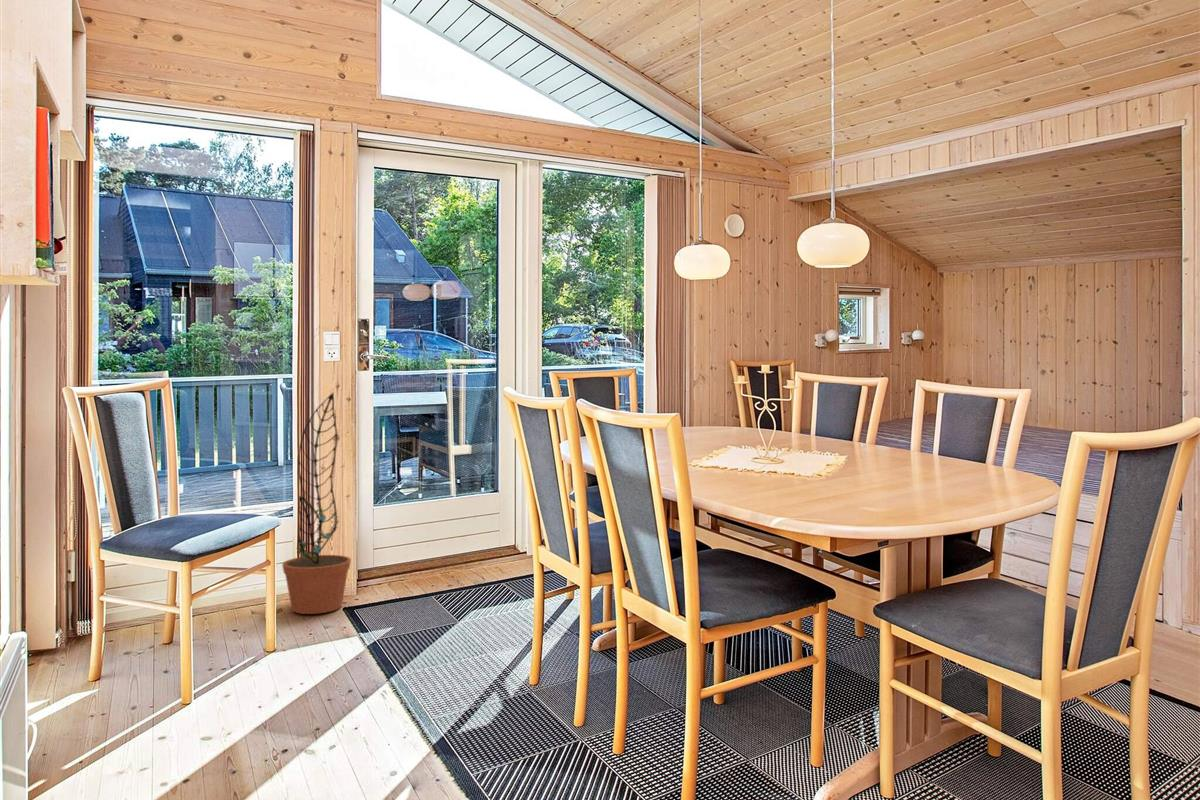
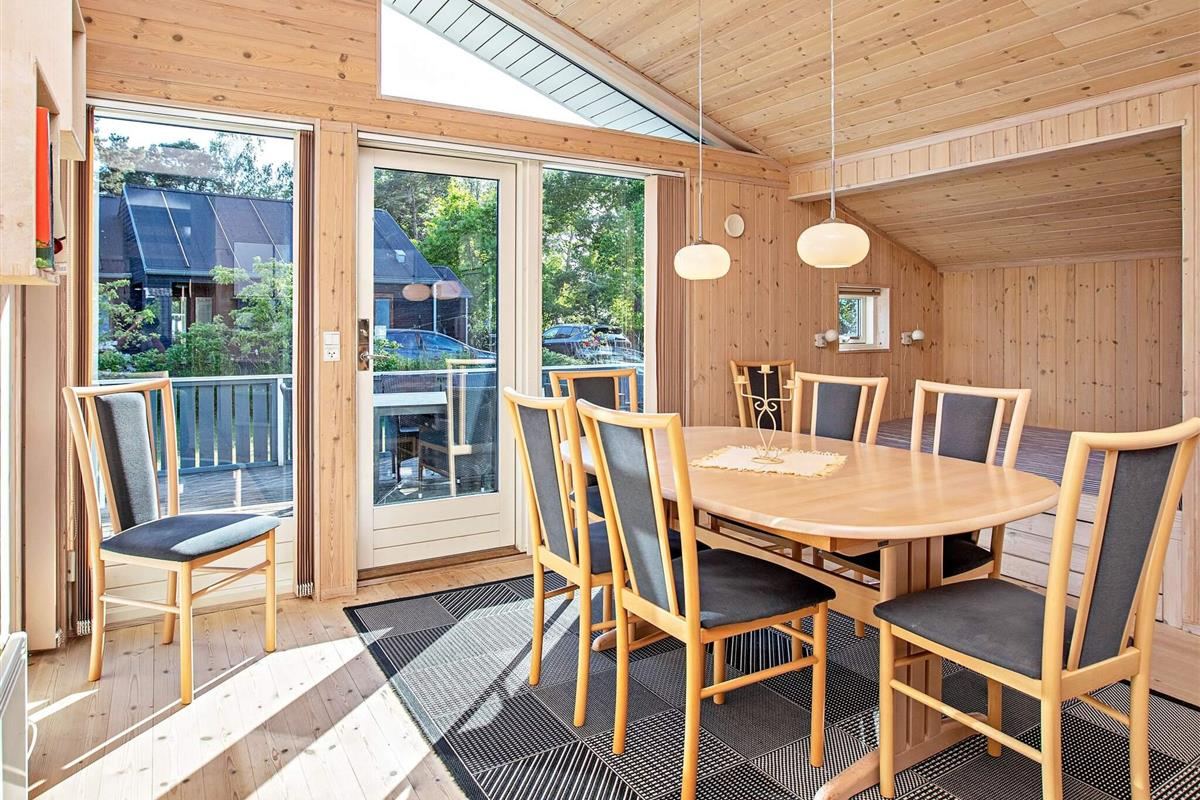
- decorative plant [281,391,352,615]
